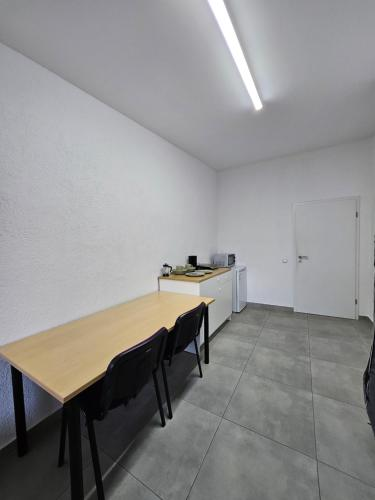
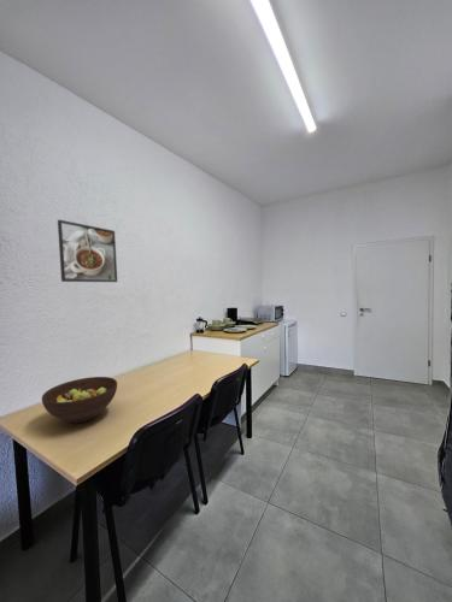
+ fruit bowl [41,376,118,424]
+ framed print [57,219,118,283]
